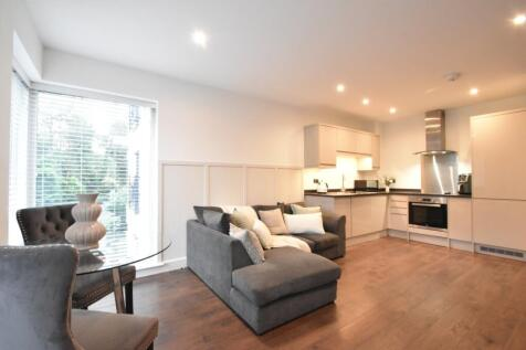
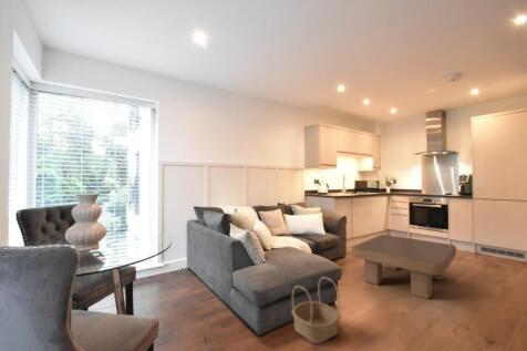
+ basket [291,276,341,344]
+ coffee table [351,234,457,300]
